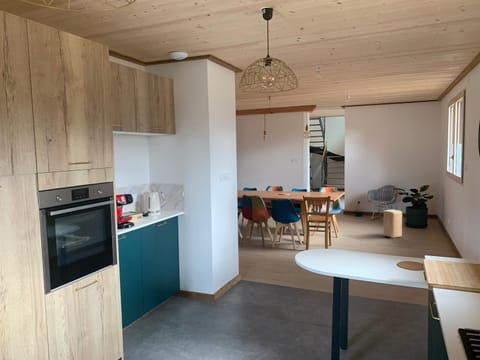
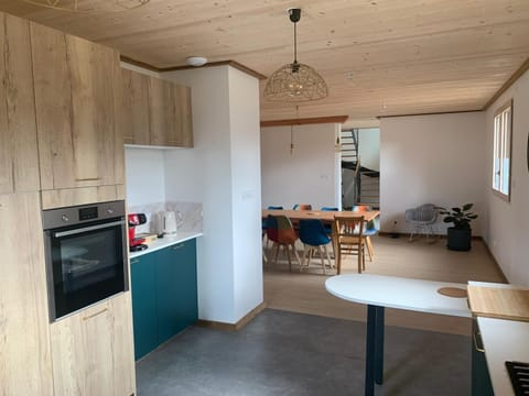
- stool [382,209,403,239]
